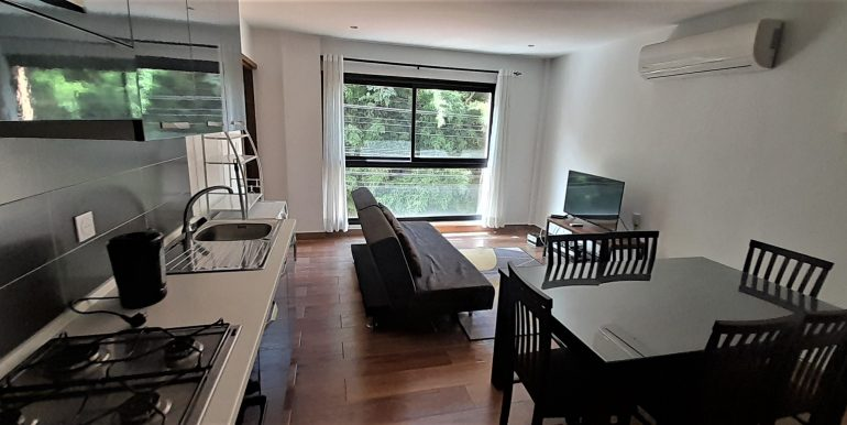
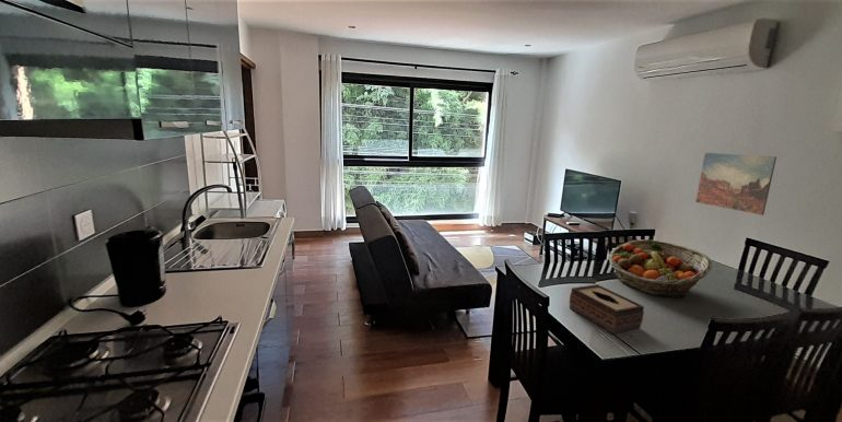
+ tissue box [569,283,645,335]
+ fruit basket [607,238,713,298]
+ wall art [694,152,777,216]
